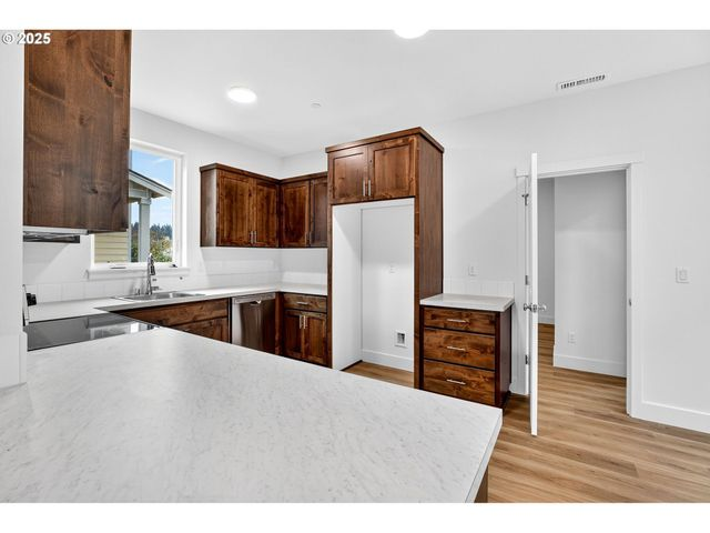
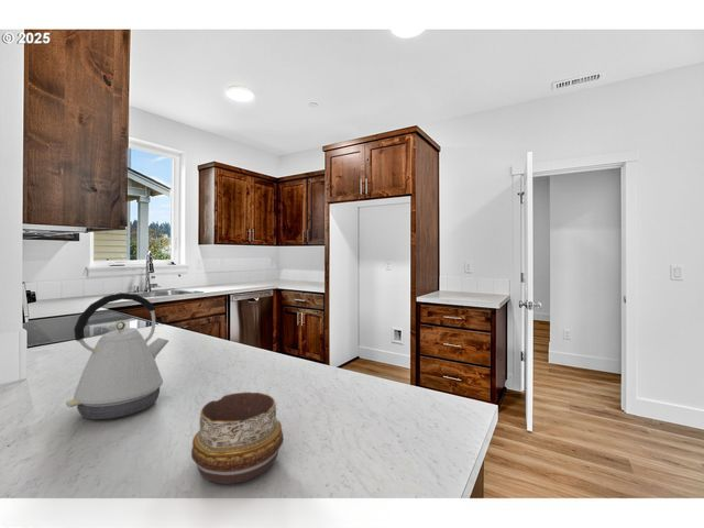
+ decorative bowl [190,392,284,485]
+ kettle [65,292,169,420]
